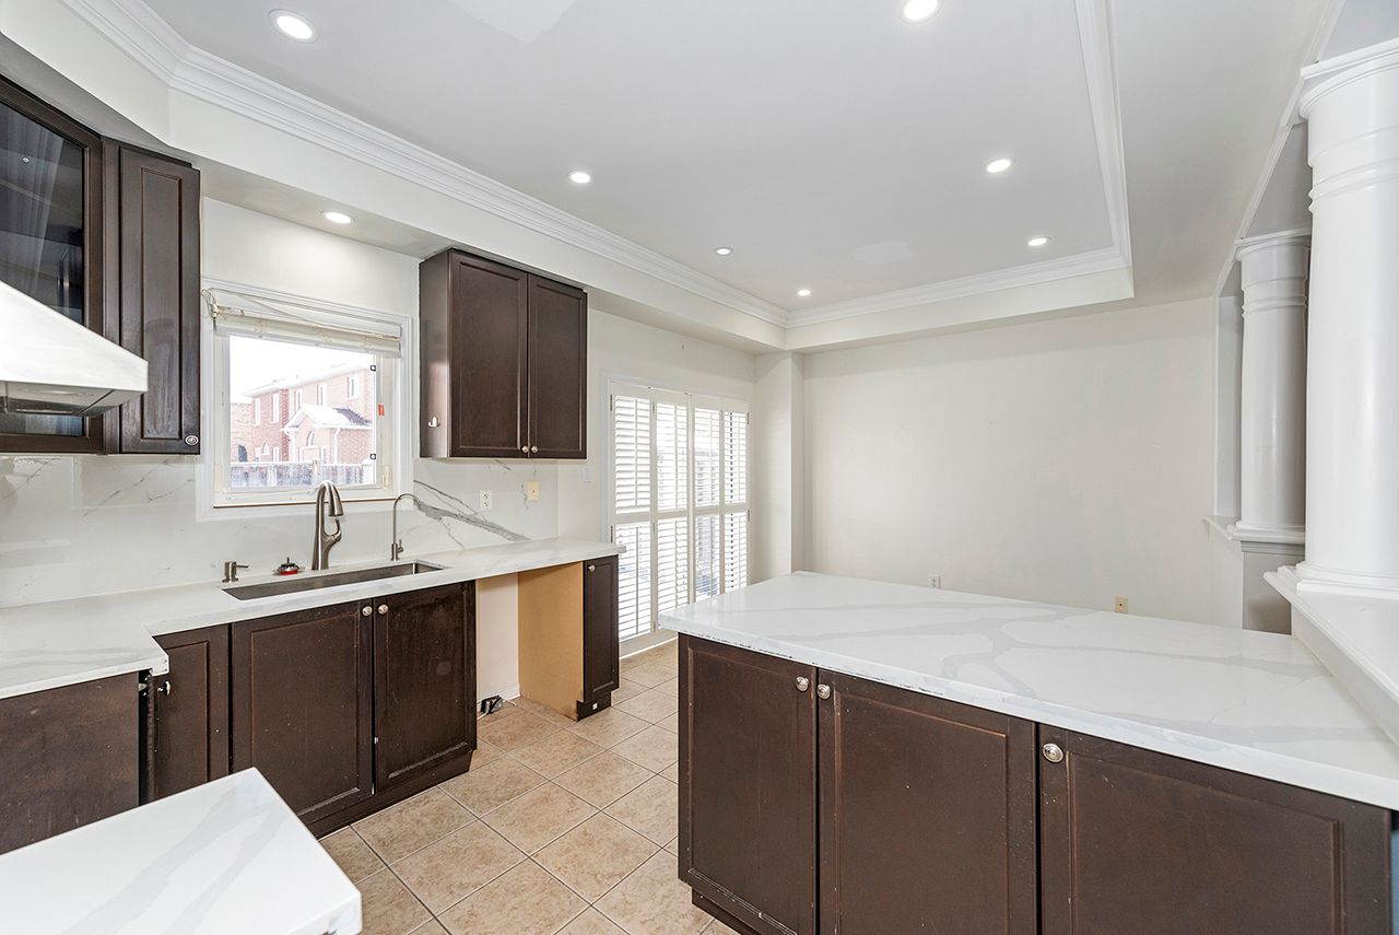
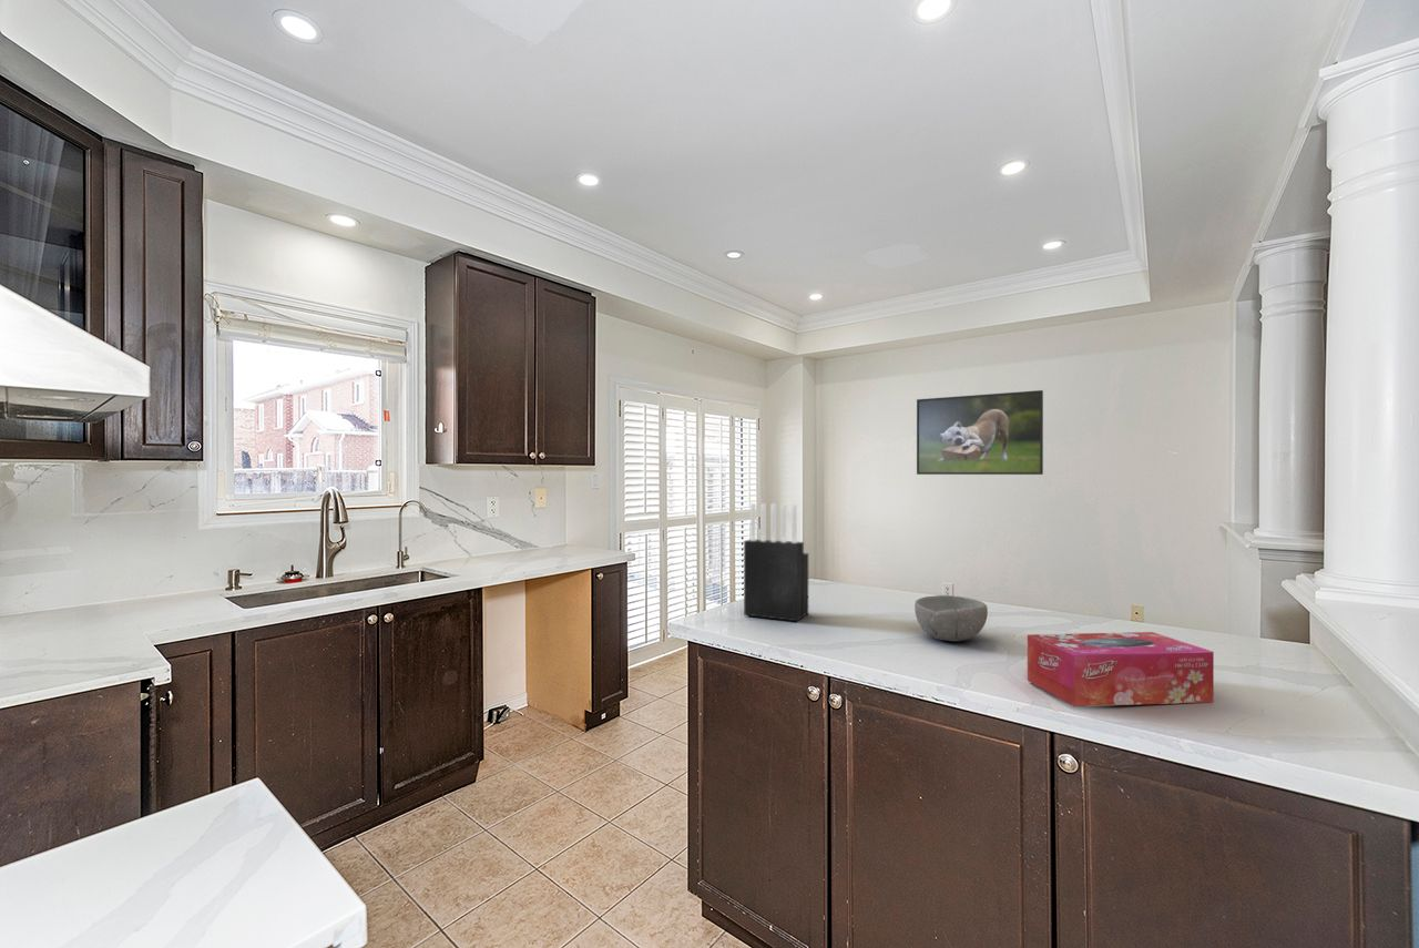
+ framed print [916,389,1044,476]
+ bowl [913,594,989,642]
+ knife block [743,502,809,622]
+ tissue box [1027,631,1215,707]
